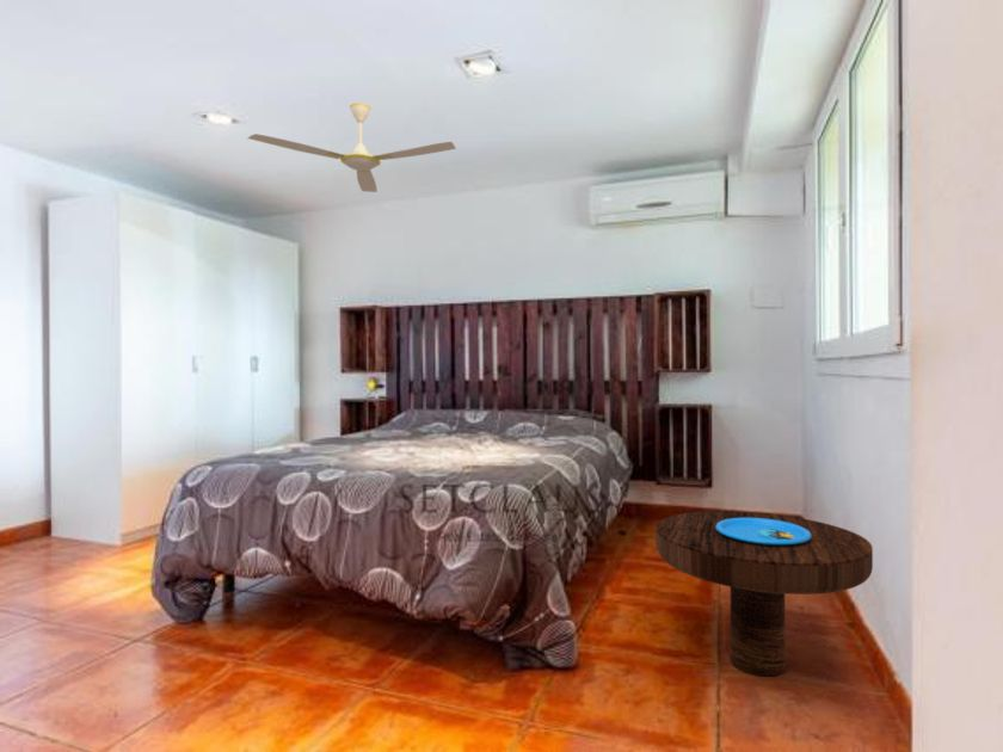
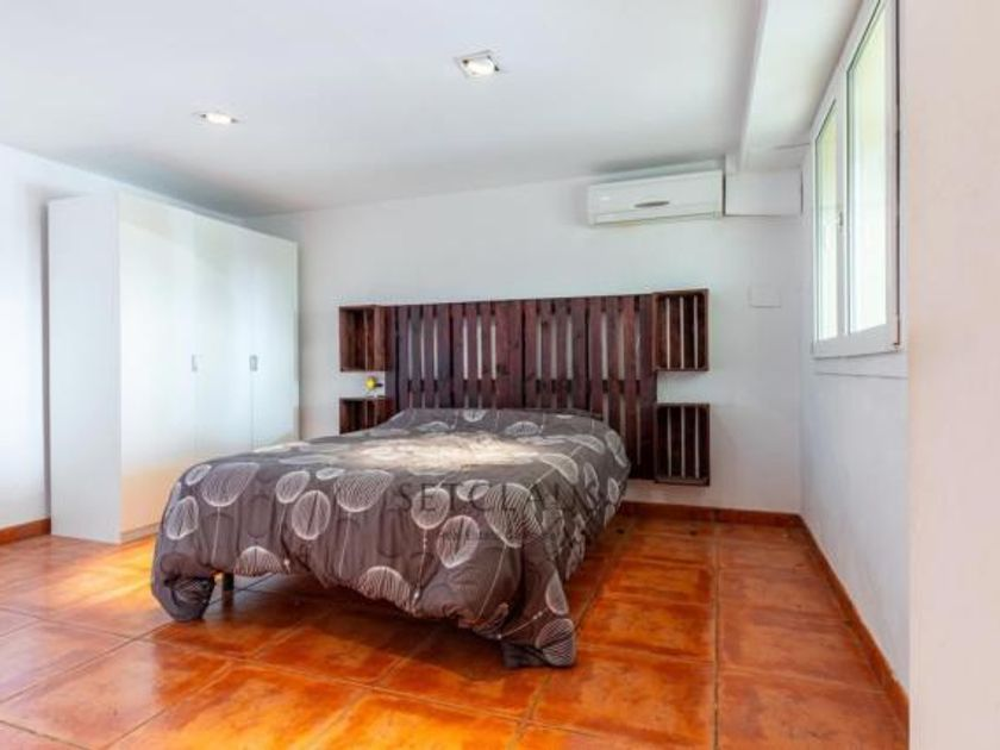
- ceiling fan [246,101,457,193]
- side table [654,510,874,677]
